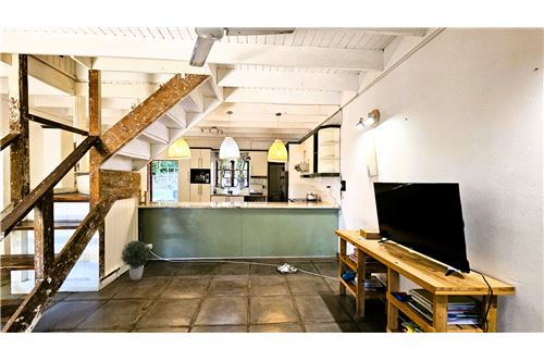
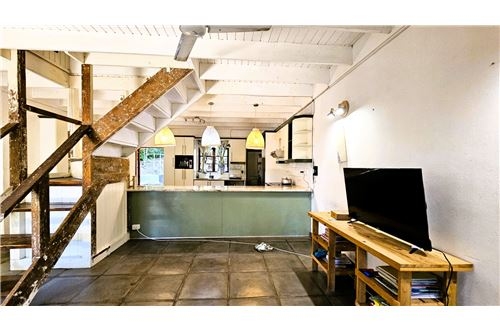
- potted plant [119,239,152,282]
